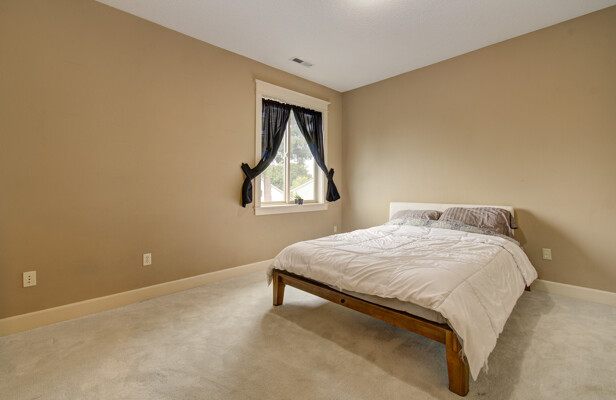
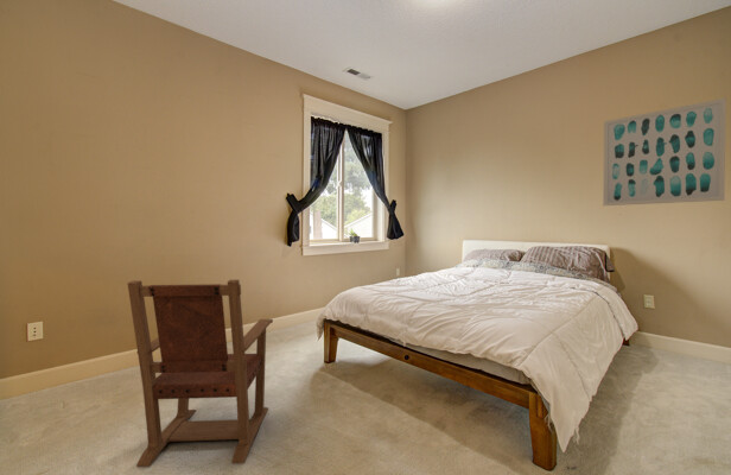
+ armchair [127,279,274,468]
+ wall art [602,97,727,207]
